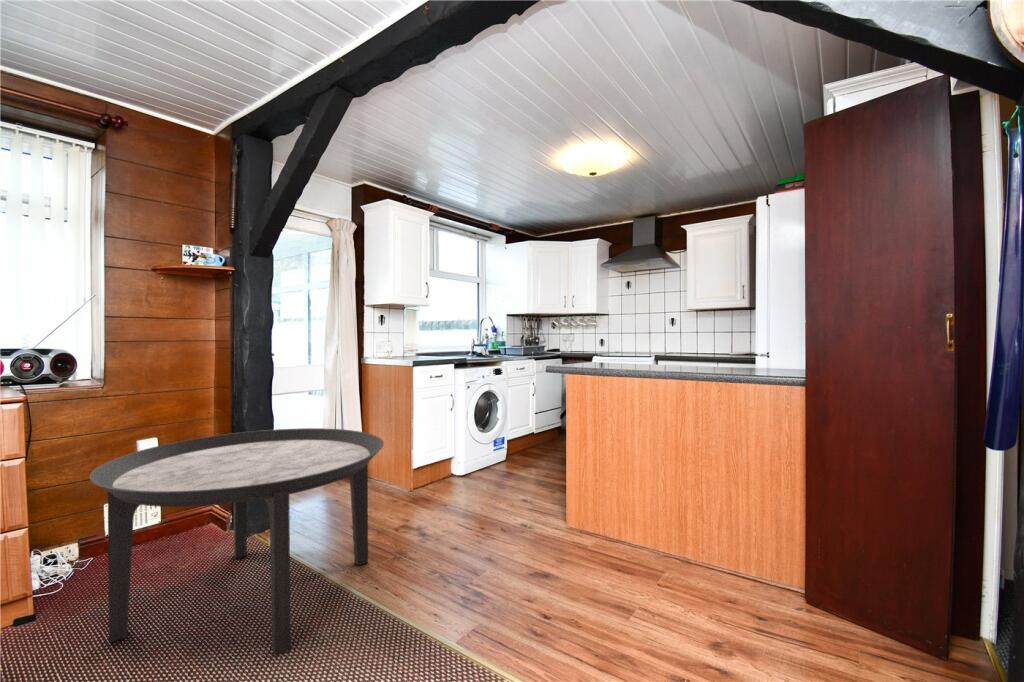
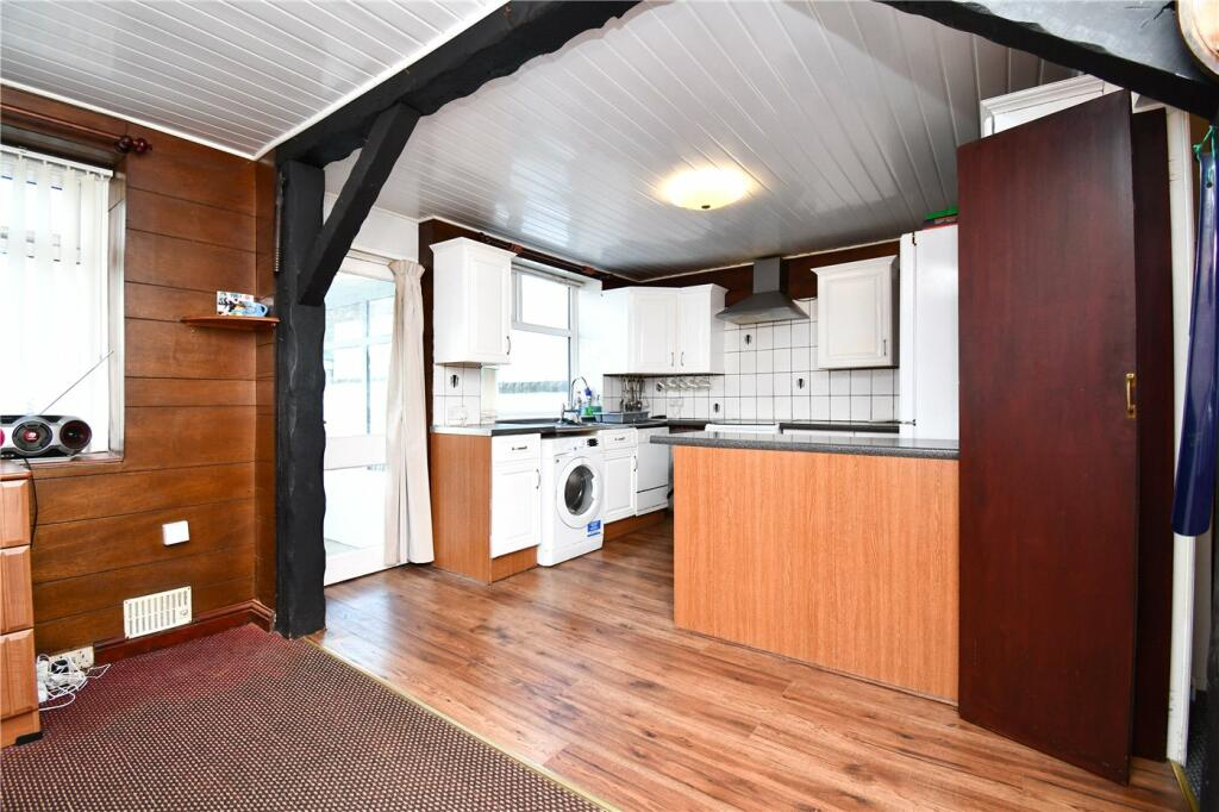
- round table [88,427,385,657]
